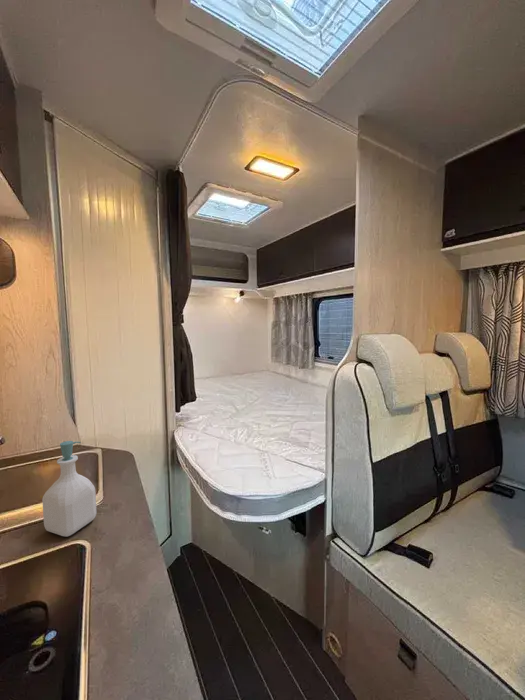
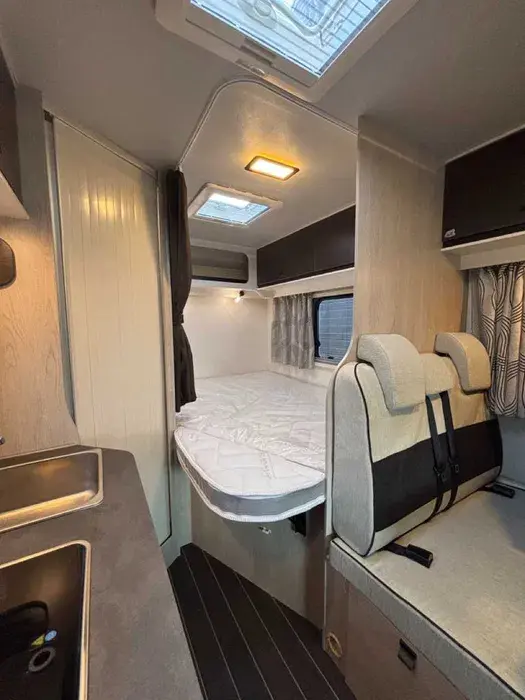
- soap bottle [41,440,97,538]
